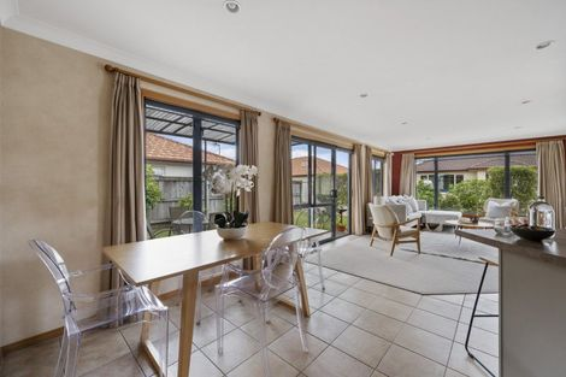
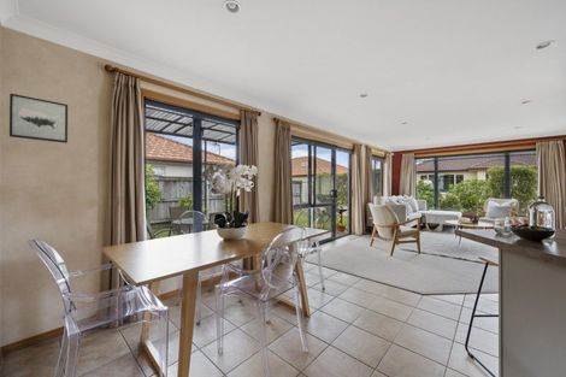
+ wall art [8,93,69,145]
